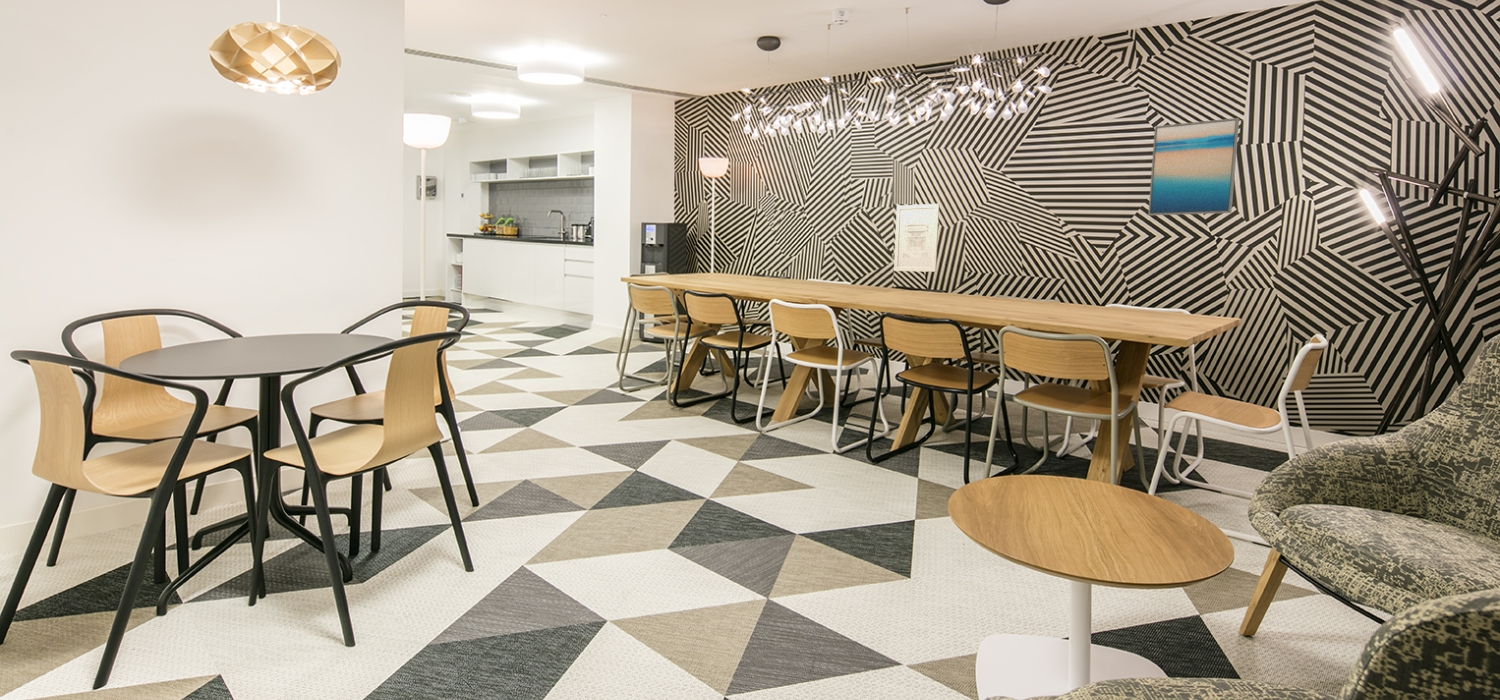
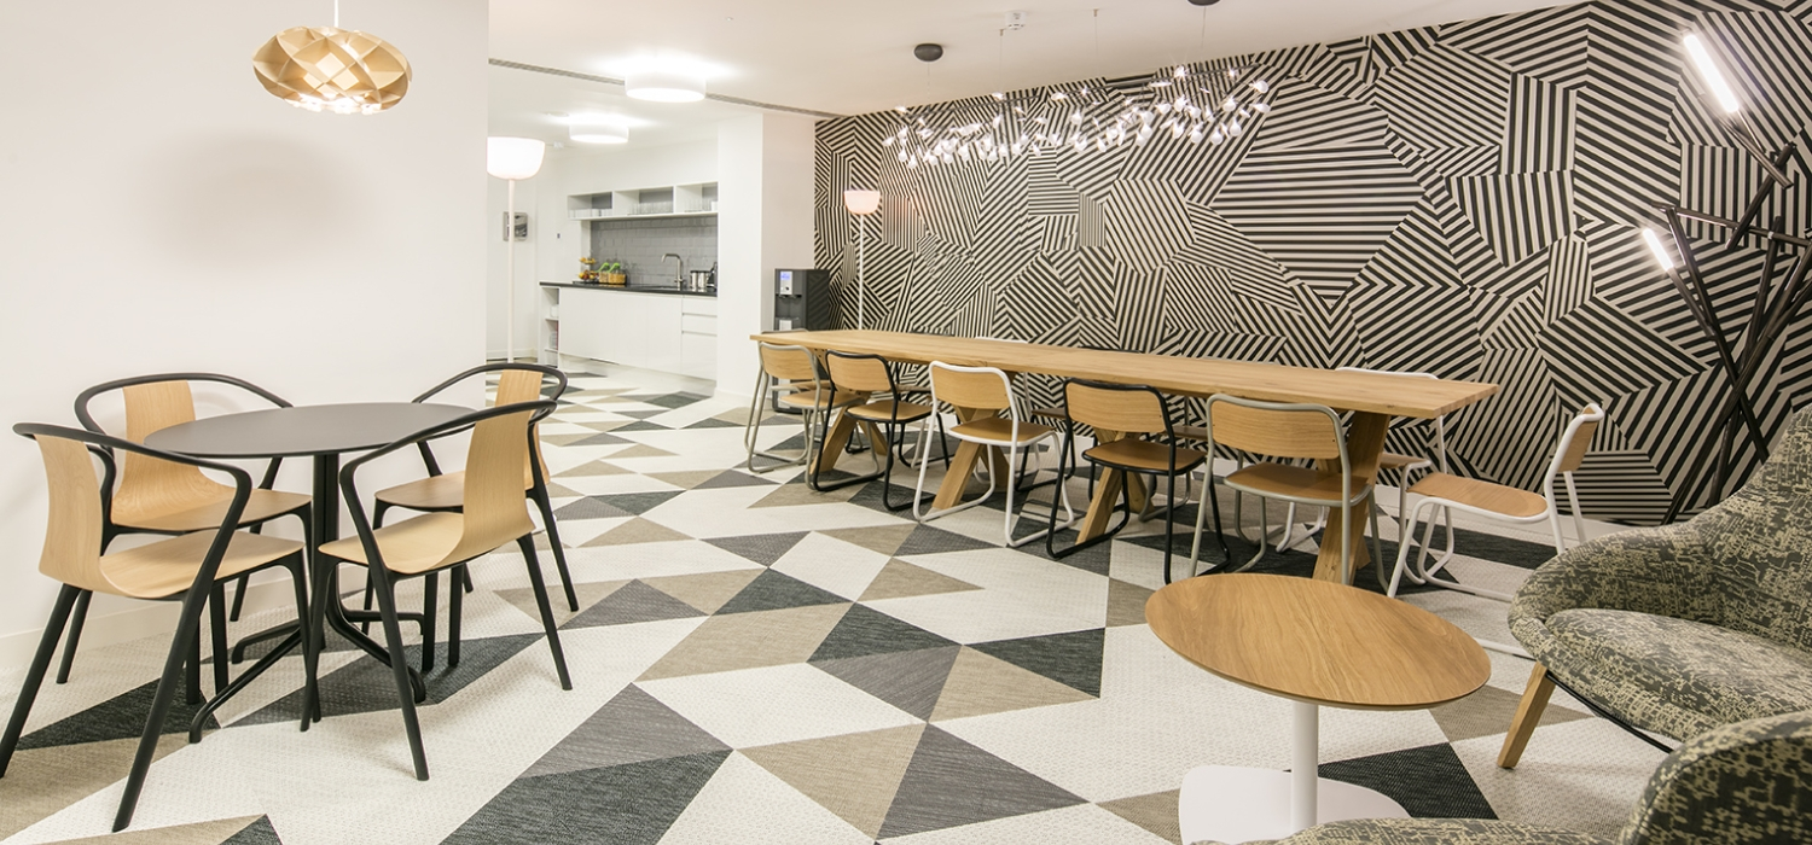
- wall art [893,203,940,273]
- wall art [1147,117,1240,216]
